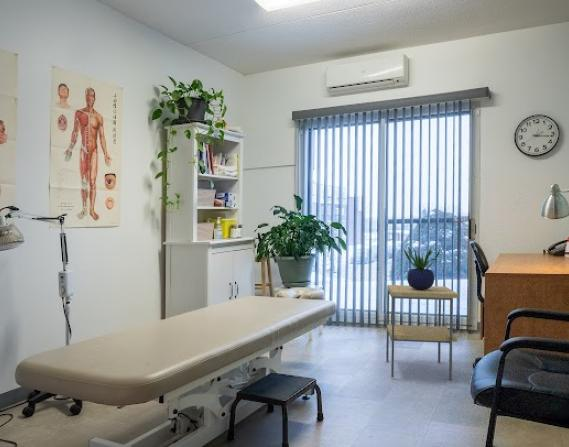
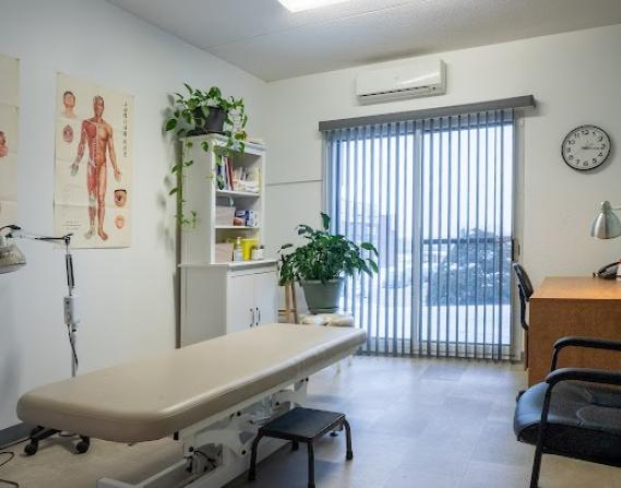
- potted plant [402,245,441,290]
- side table [385,284,459,381]
